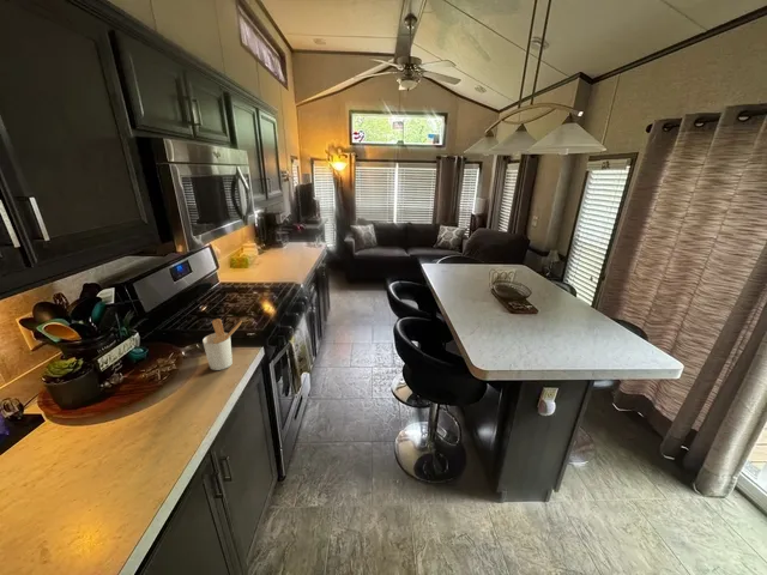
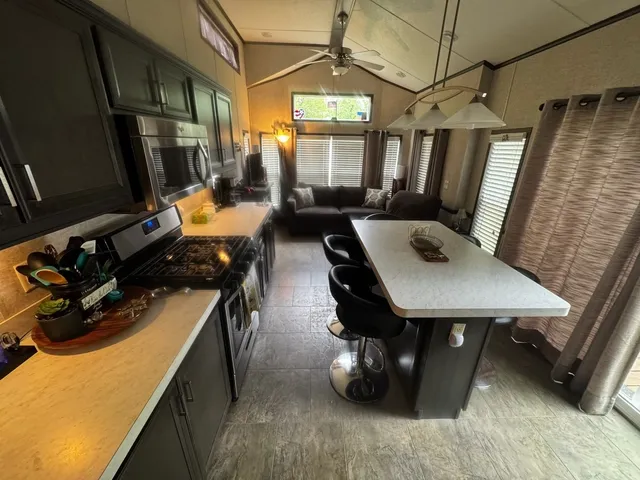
- utensil holder [201,317,243,371]
